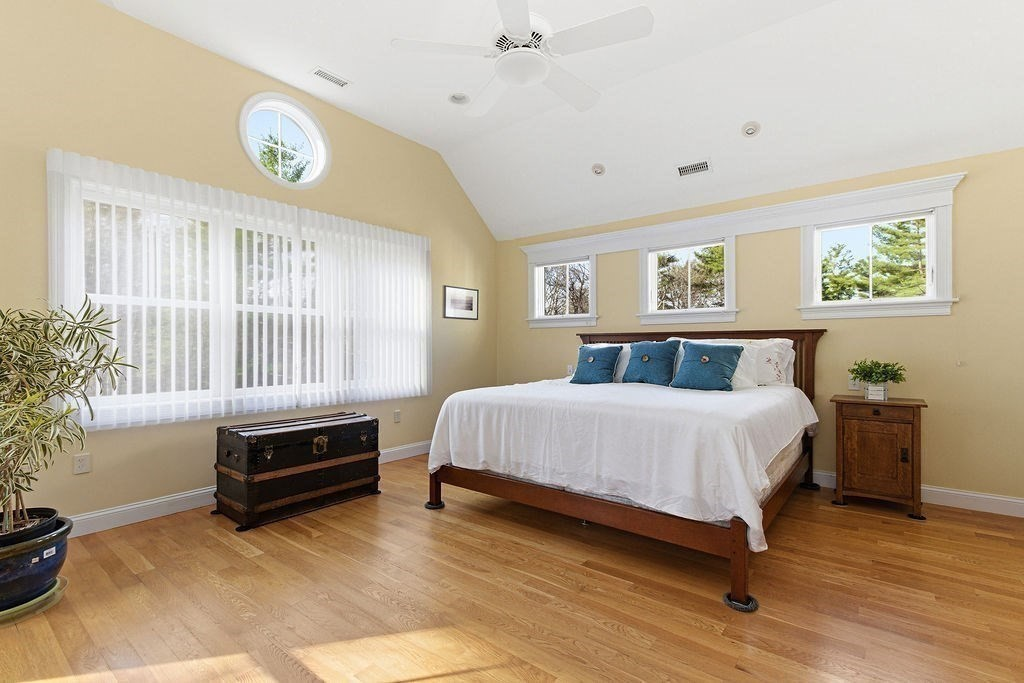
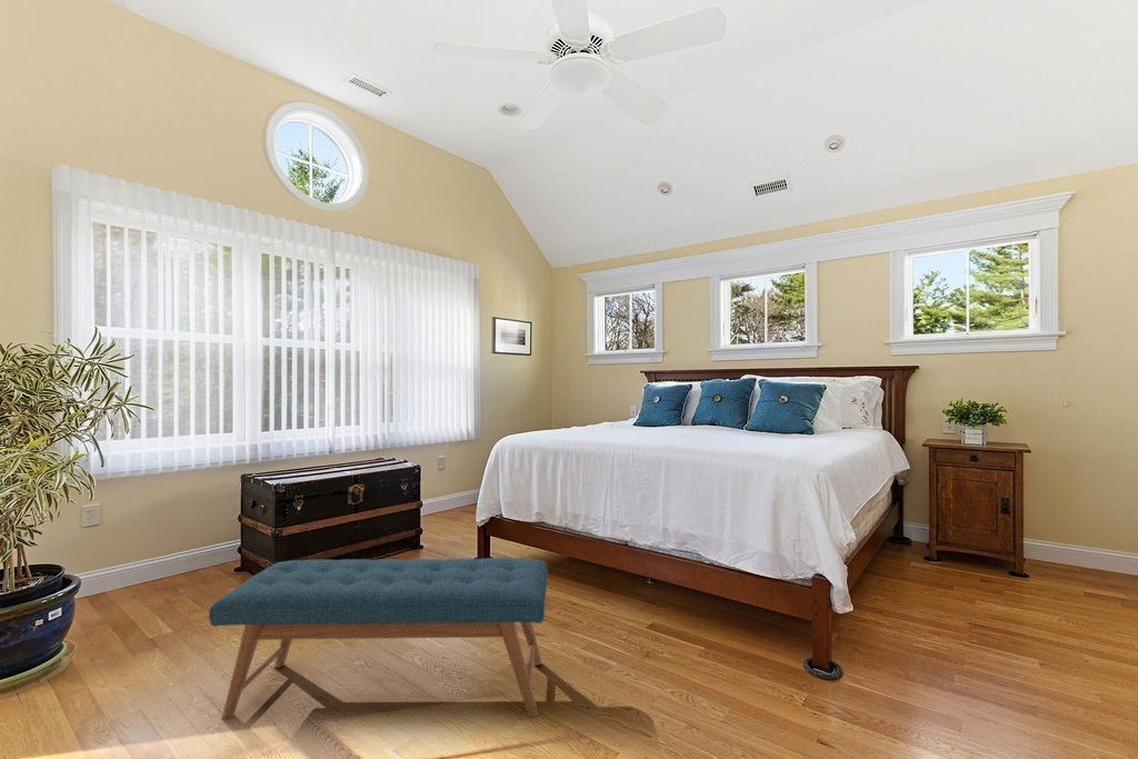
+ bench [208,557,549,721]
